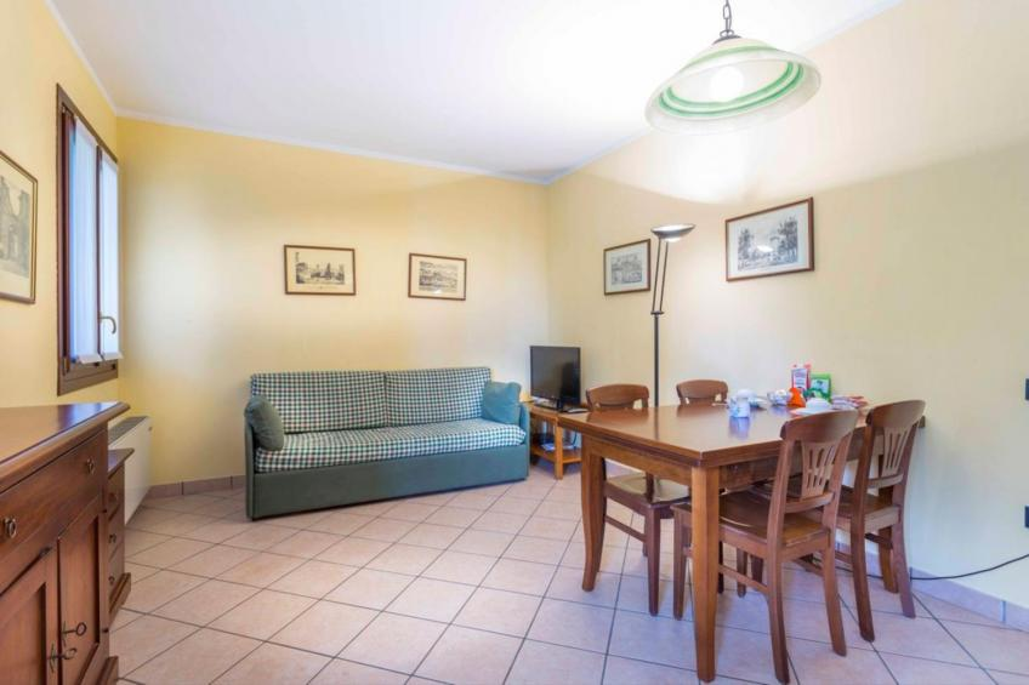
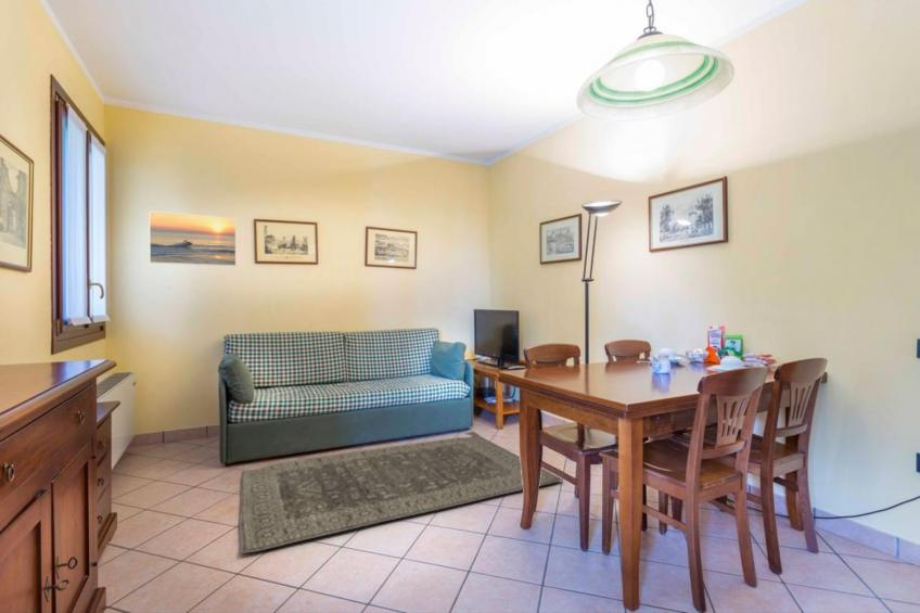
+ rug [239,431,564,554]
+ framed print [149,209,238,267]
